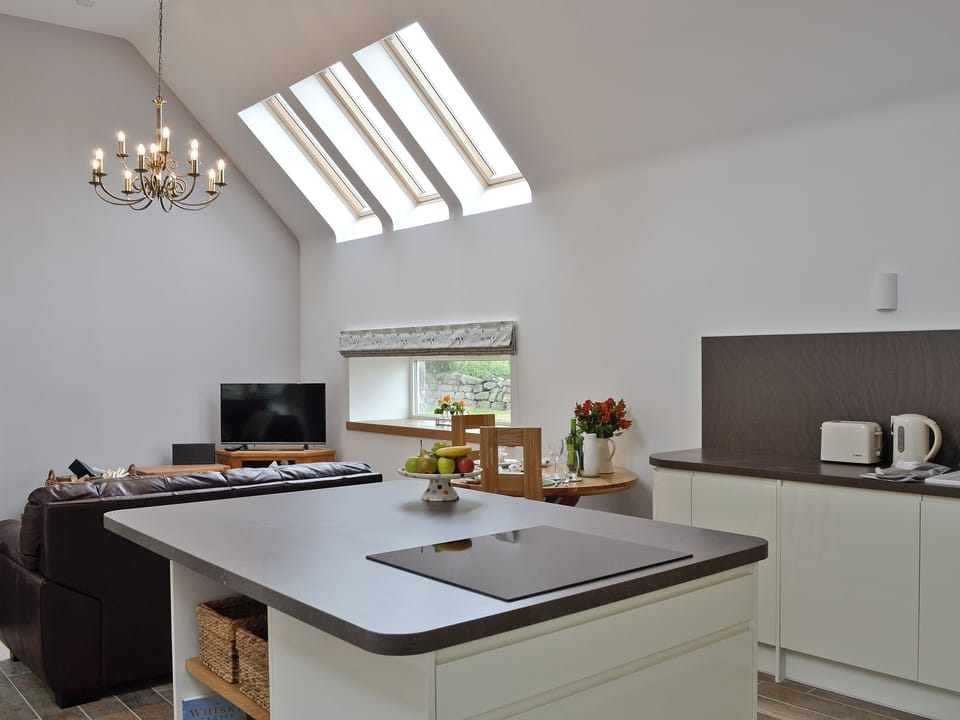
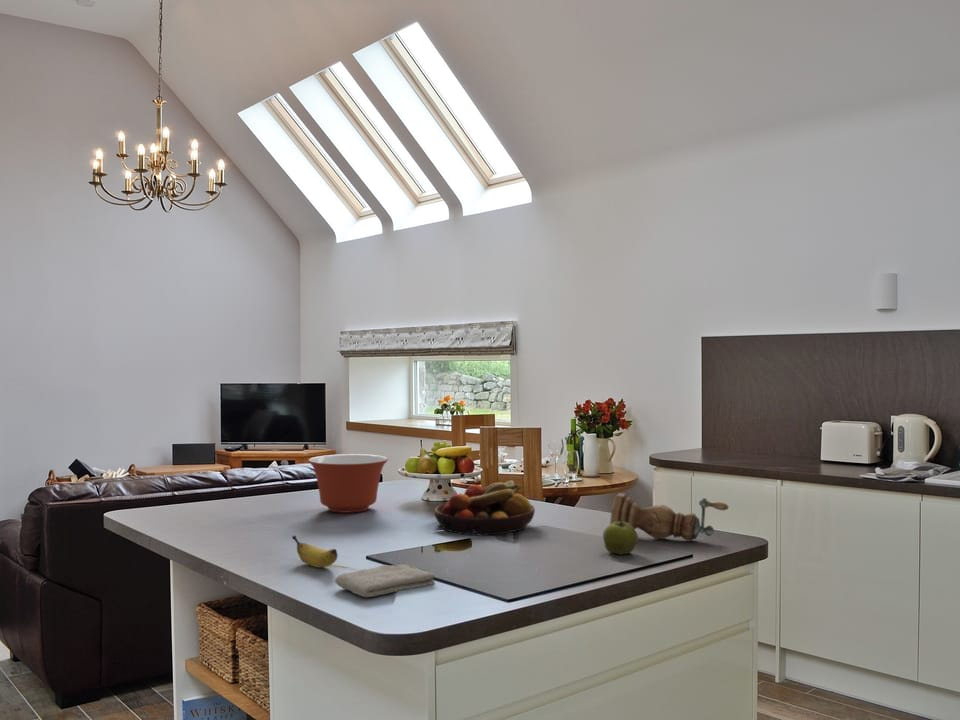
+ mixing bowl [307,453,389,514]
+ banana [291,535,339,569]
+ apple [602,520,639,555]
+ fruit bowl [433,479,536,537]
+ washcloth [334,563,436,599]
+ pepper mill [609,492,730,542]
